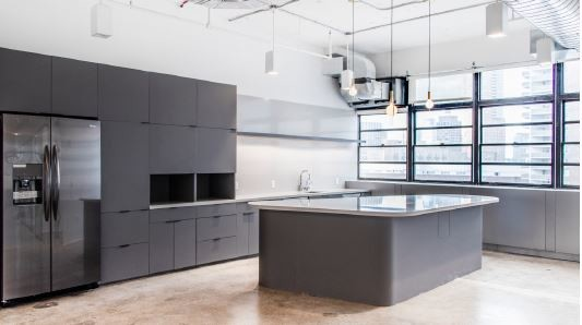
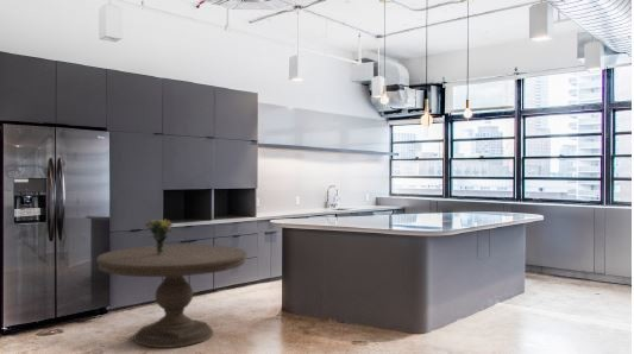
+ dining table [95,244,249,349]
+ bouquet [144,219,175,254]
